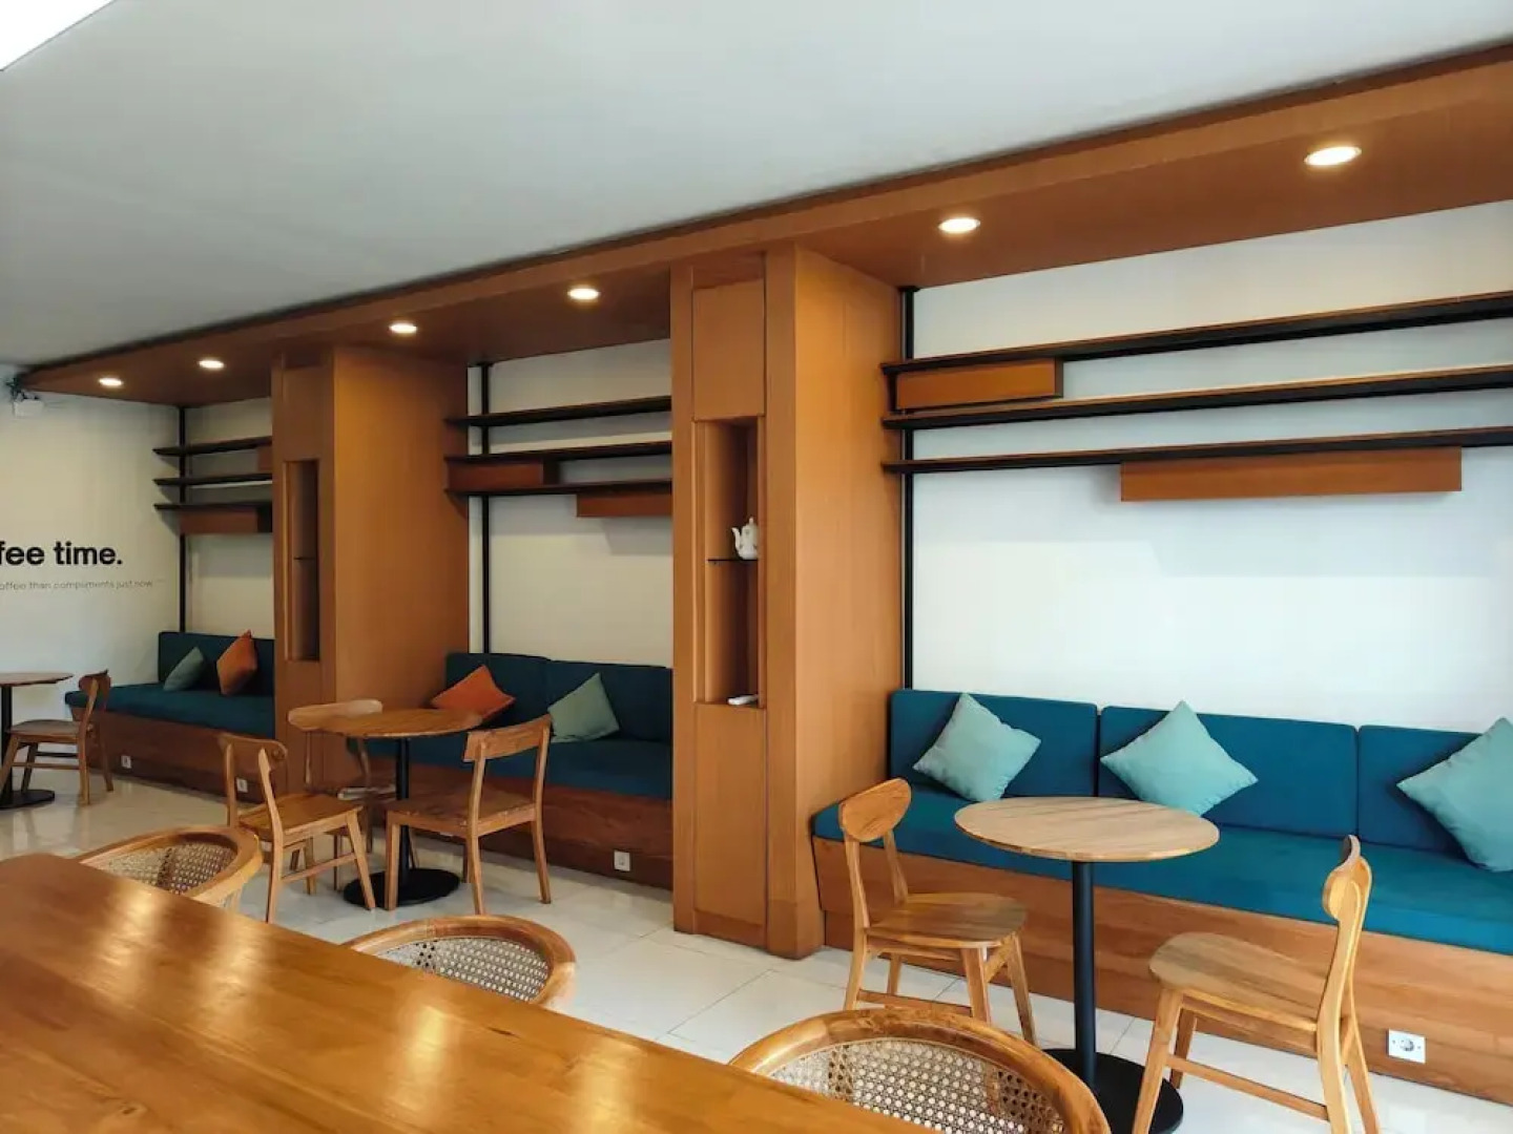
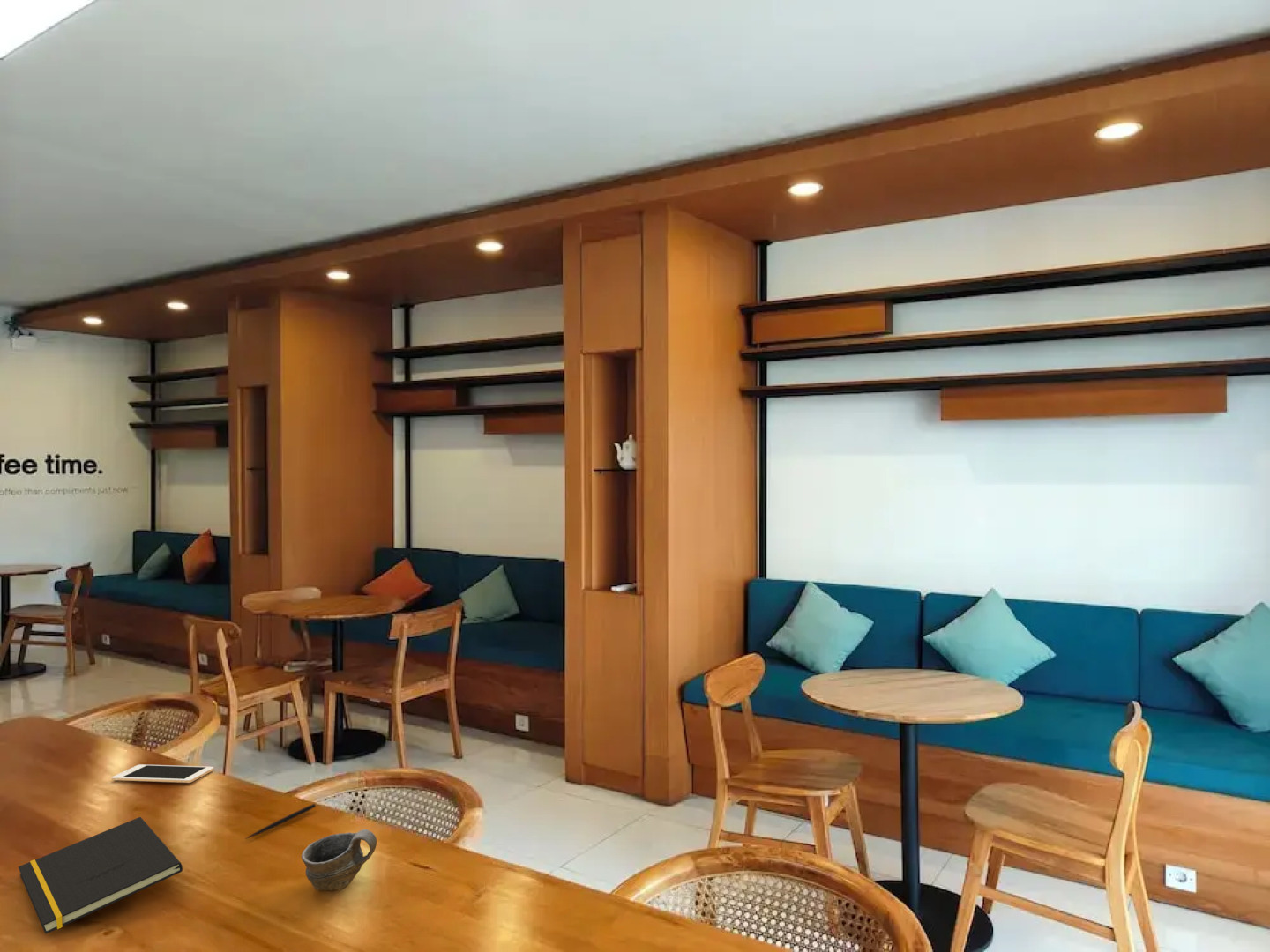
+ pen [244,803,317,840]
+ cell phone [111,763,214,784]
+ cup [301,829,377,891]
+ notepad [18,816,183,935]
